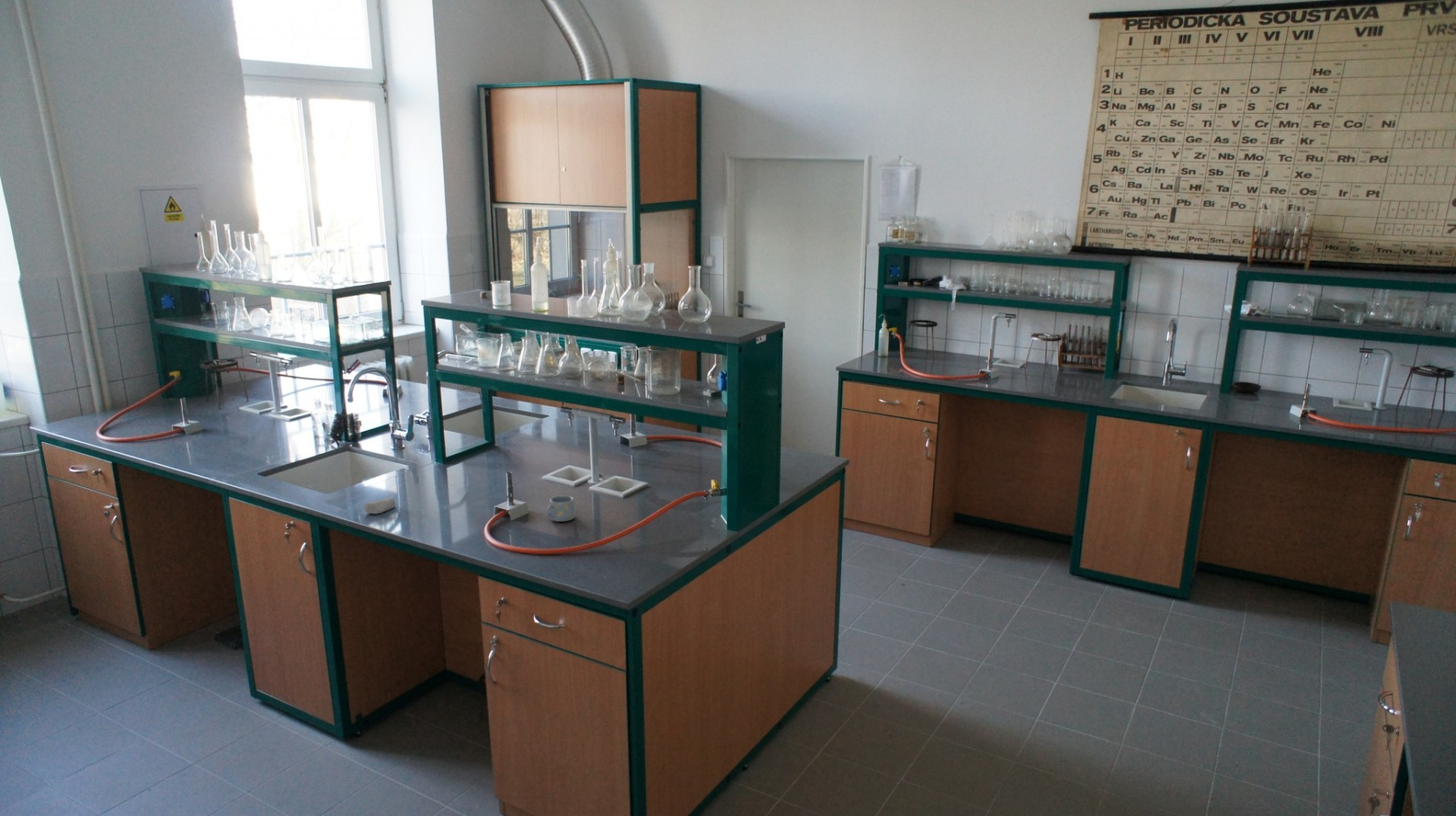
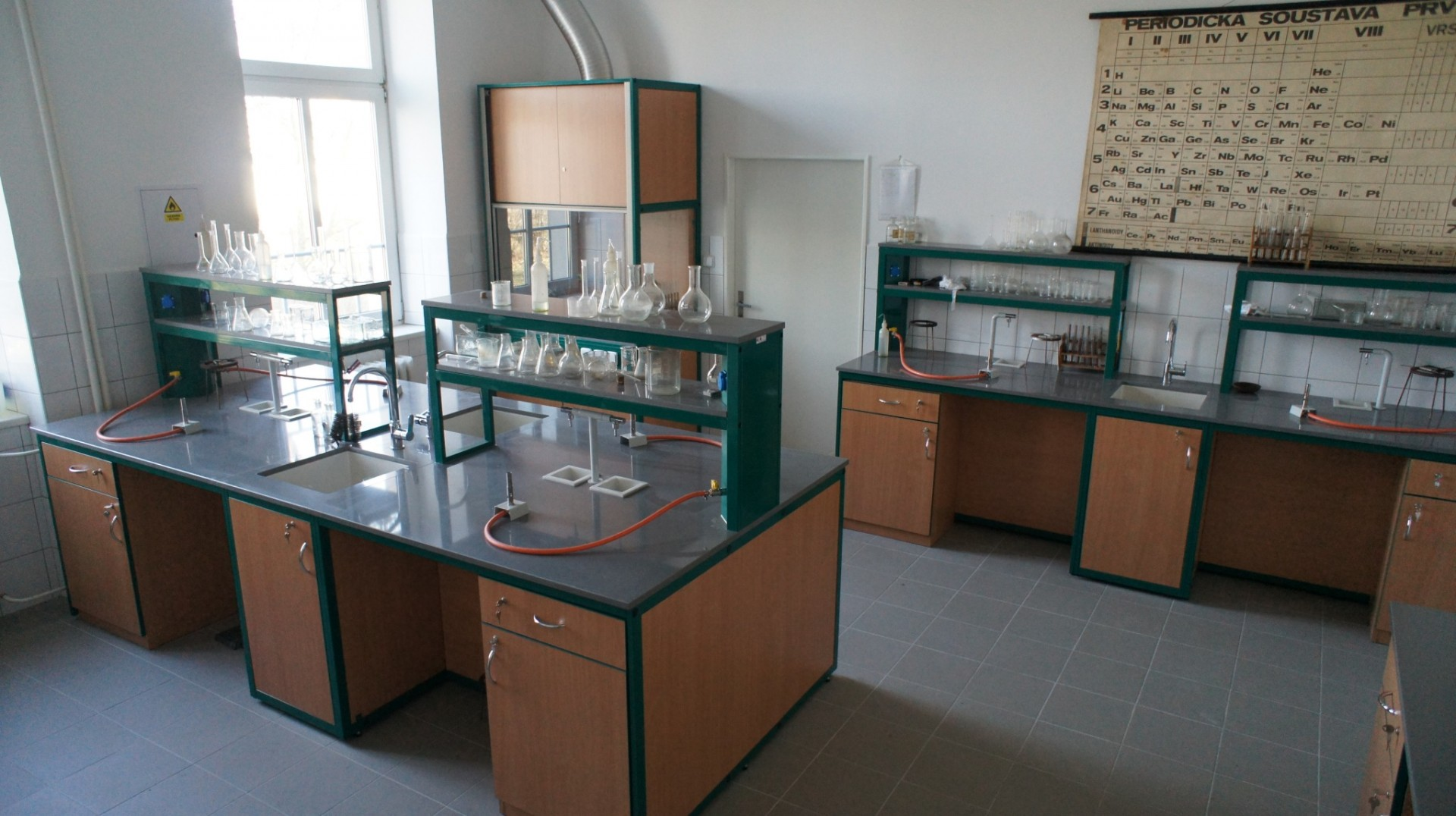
- soap bar [363,497,397,515]
- mug [545,494,577,523]
